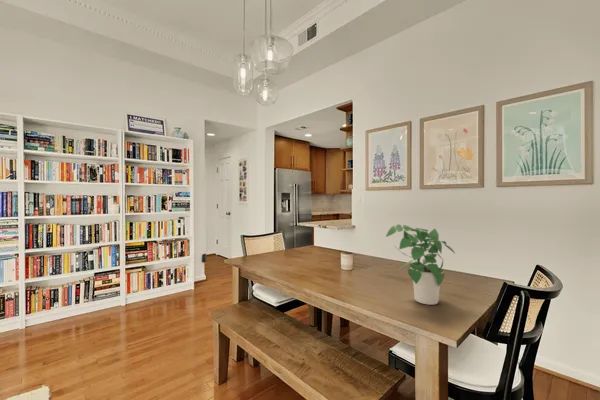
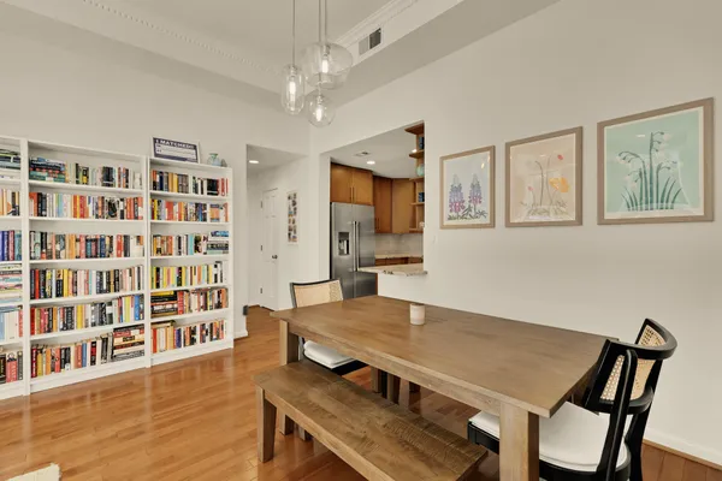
- potted plant [385,224,456,306]
